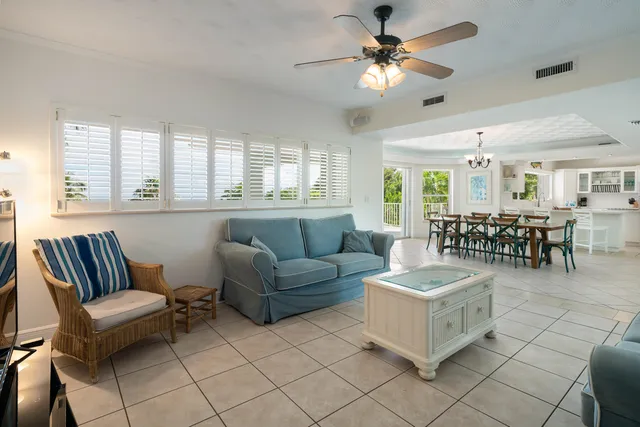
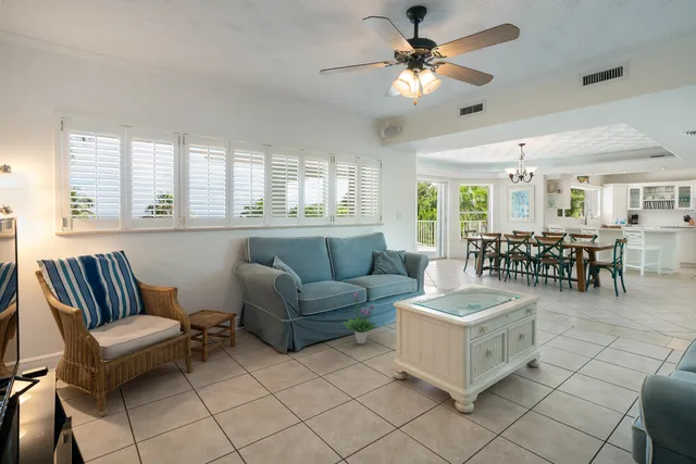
+ potted plant [341,291,380,344]
